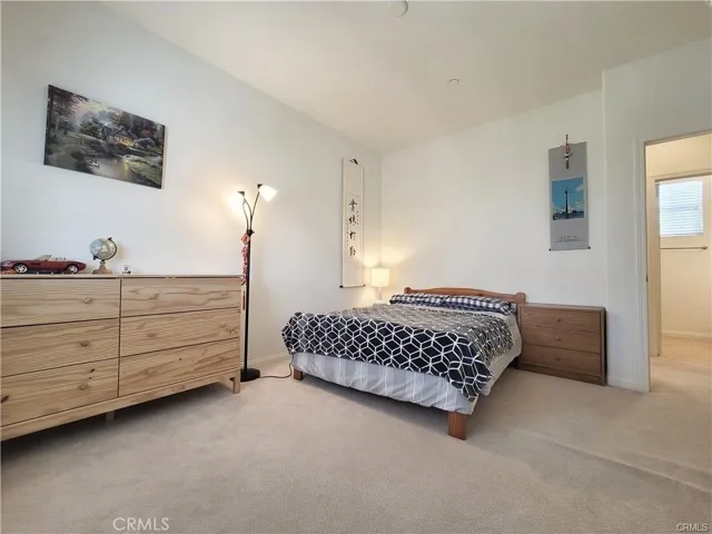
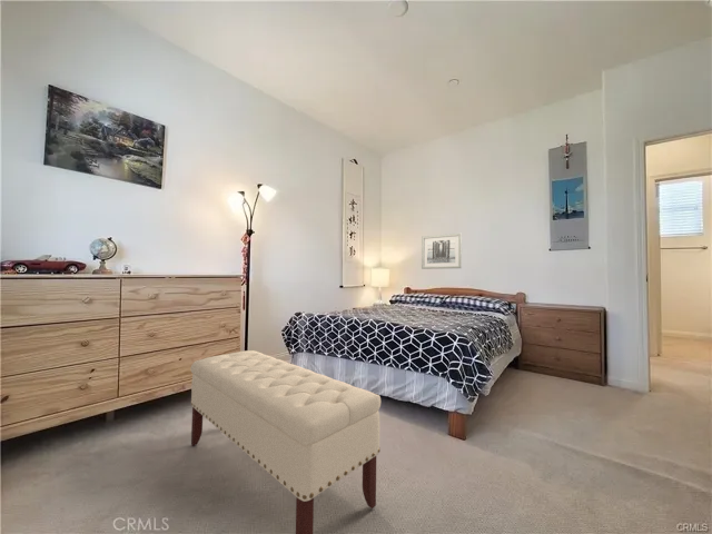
+ bench [189,349,382,534]
+ wall art [421,233,463,270]
